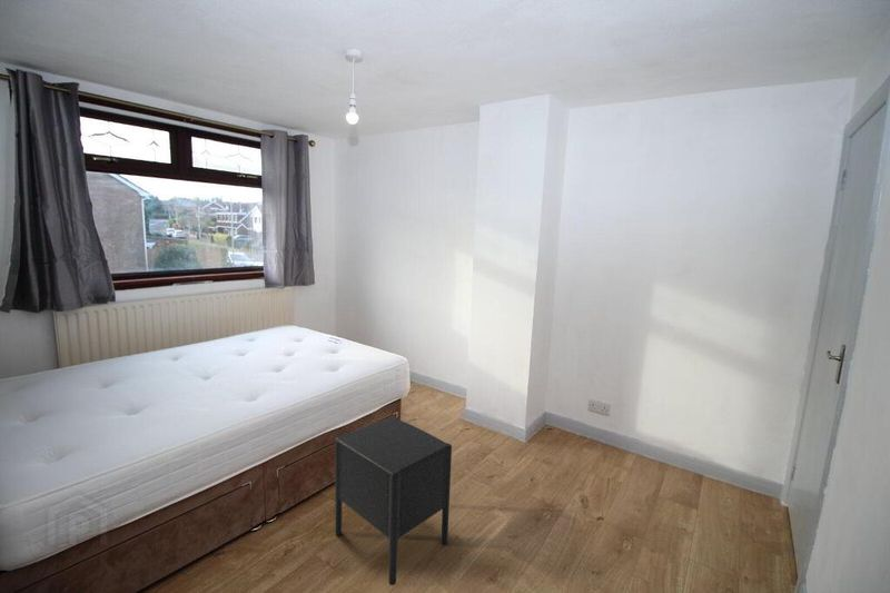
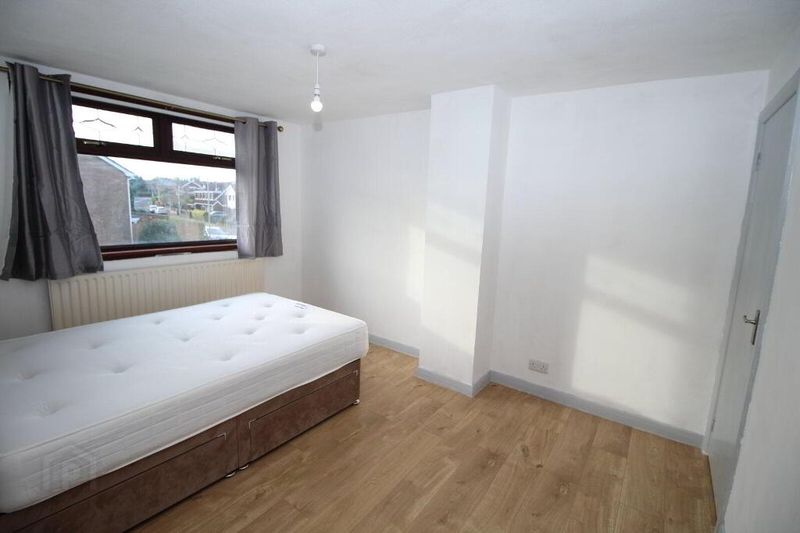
- nightstand [334,415,453,586]
